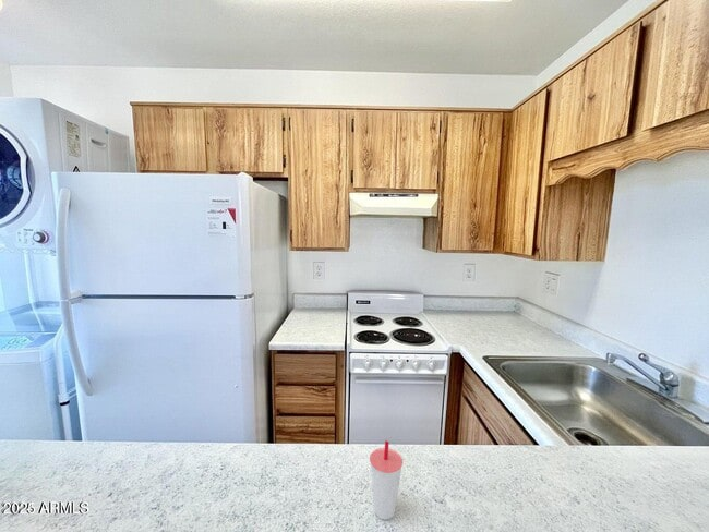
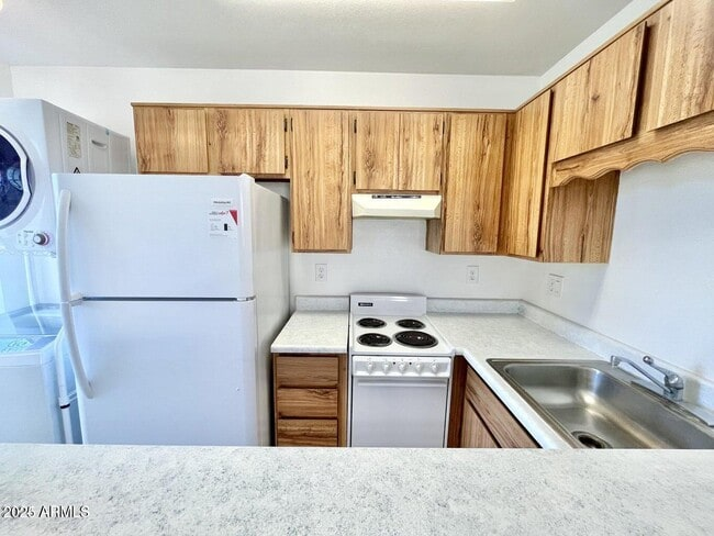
- cup [369,439,404,521]
